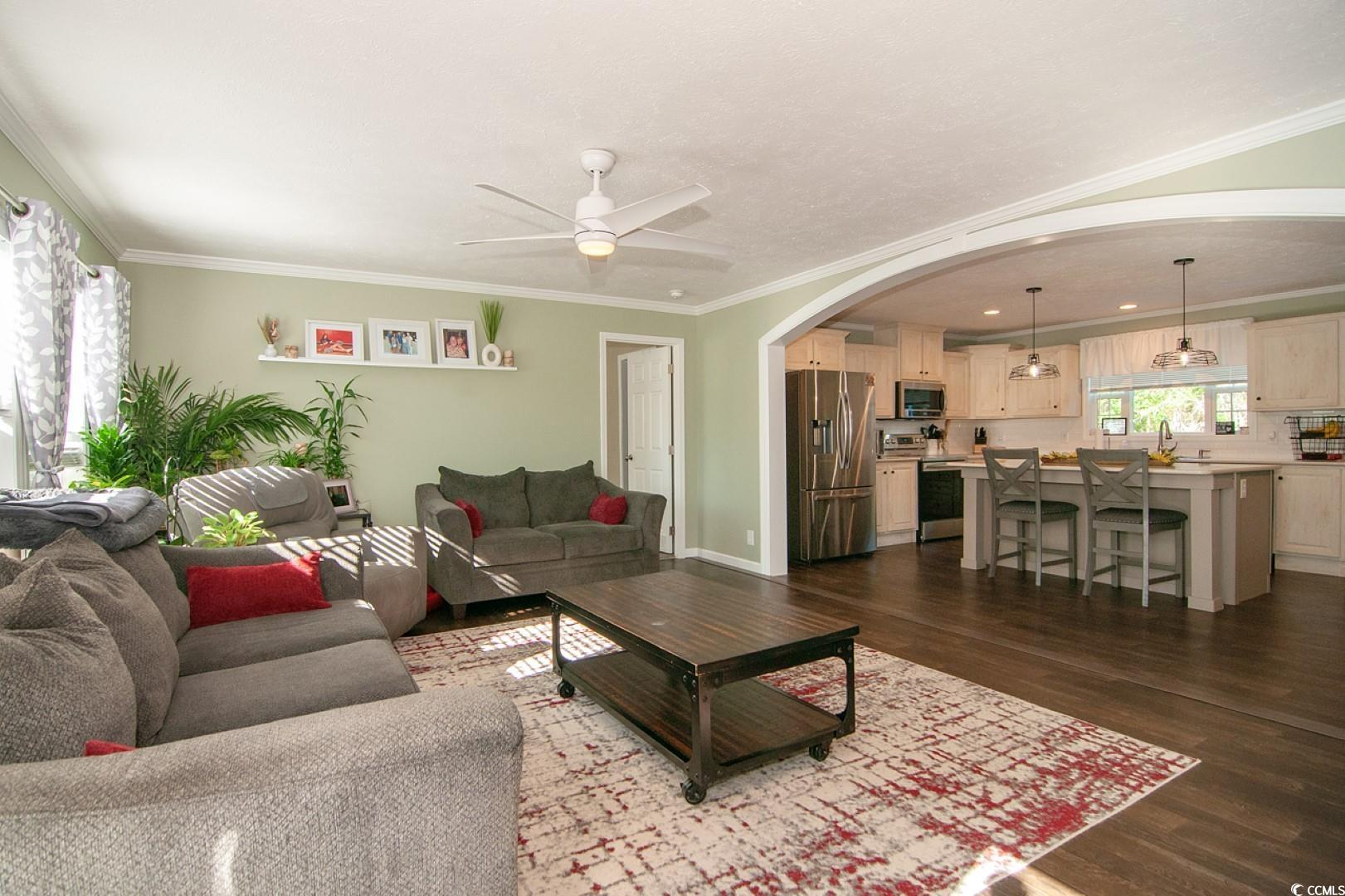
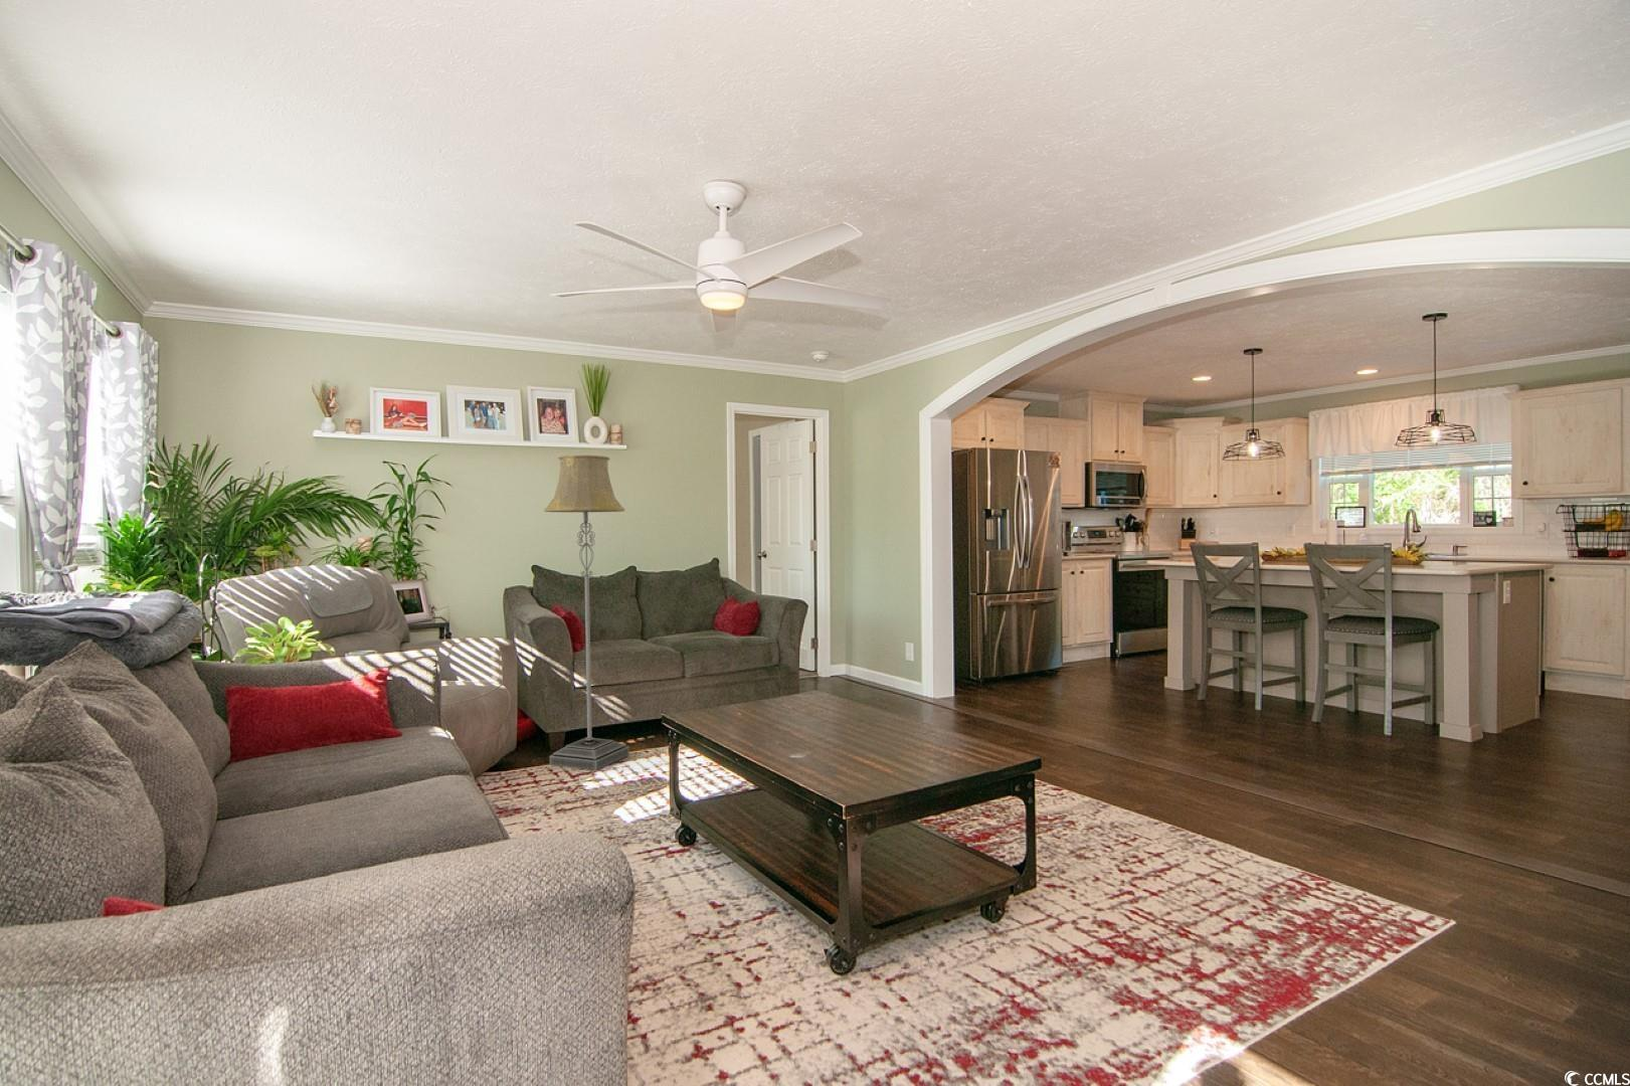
+ floor lamp [543,455,629,771]
